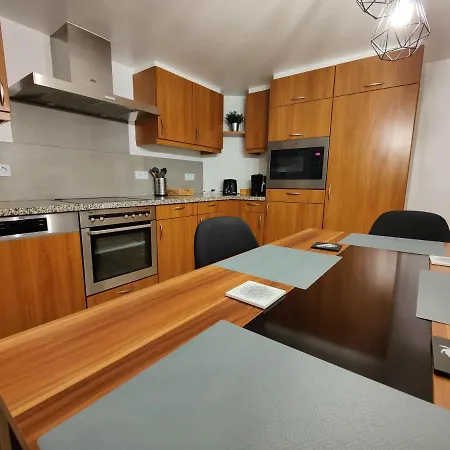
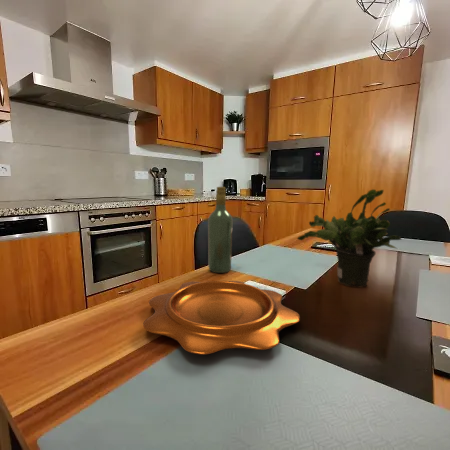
+ decorative bowl [142,280,301,356]
+ potted plant [296,188,402,288]
+ wine bottle [207,186,233,274]
